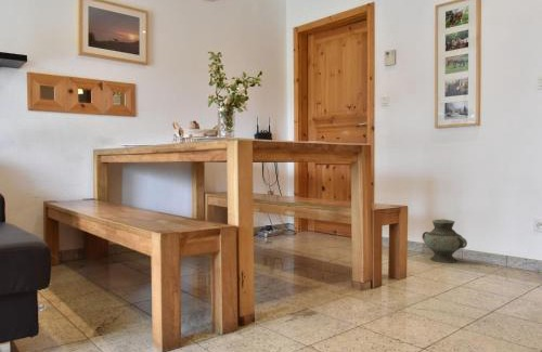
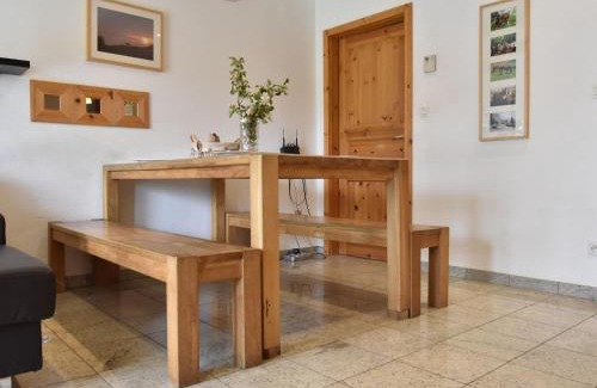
- vase [422,218,468,264]
